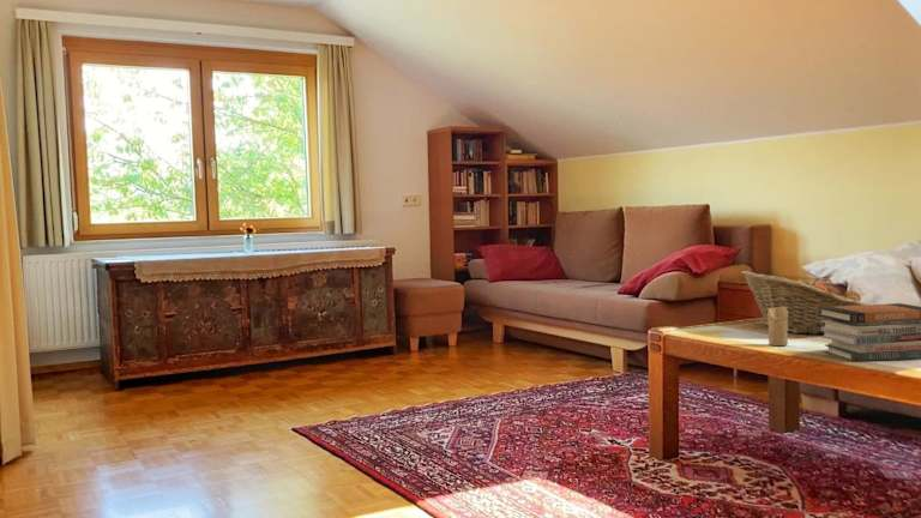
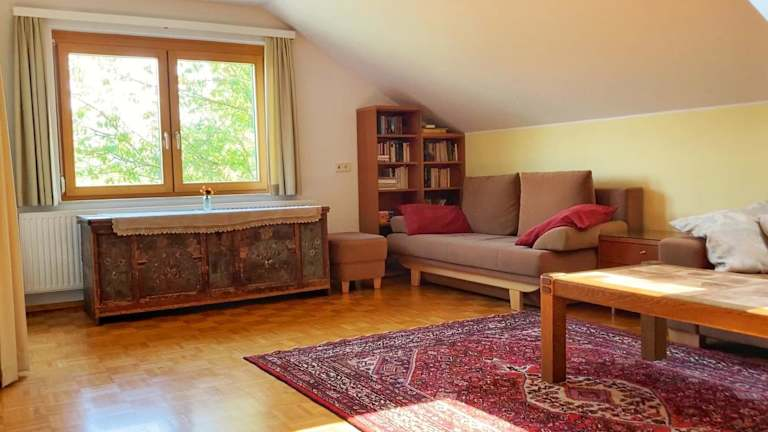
- candle [768,307,789,347]
- fruit basket [740,270,868,336]
- book stack [818,302,921,362]
